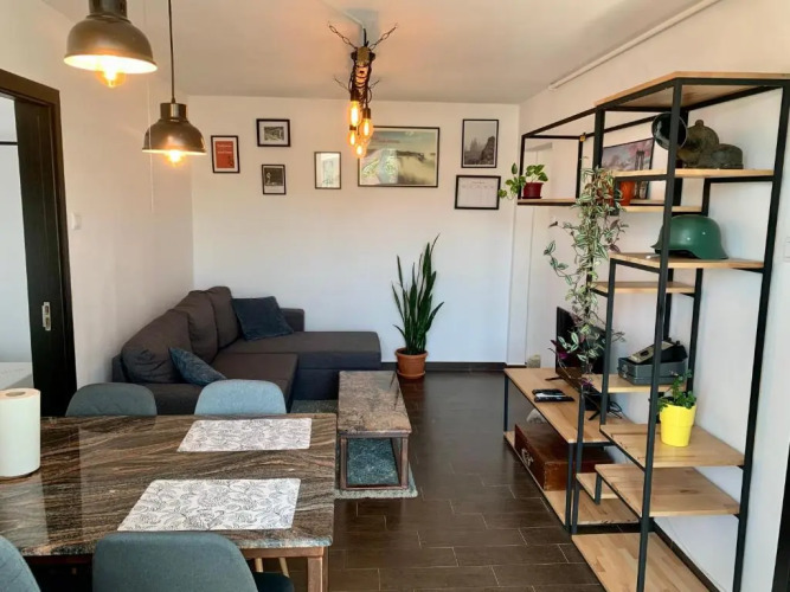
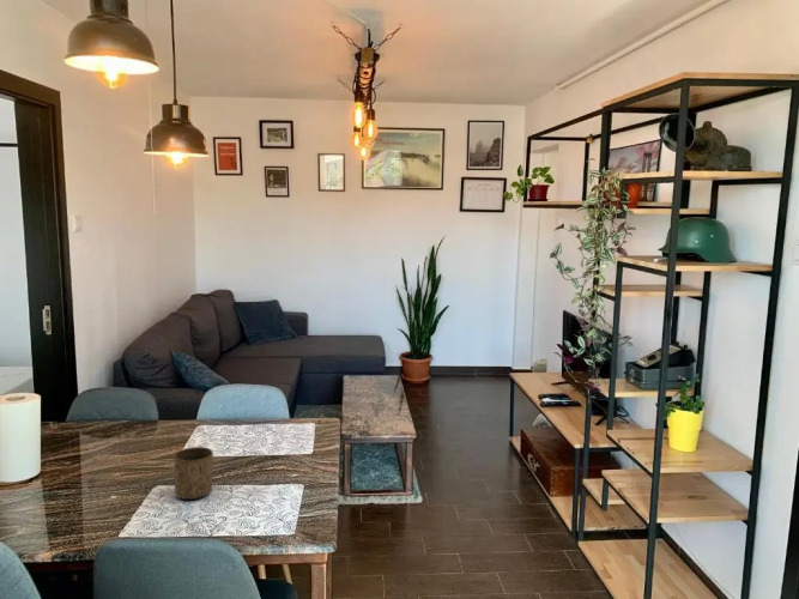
+ cup [172,446,214,501]
